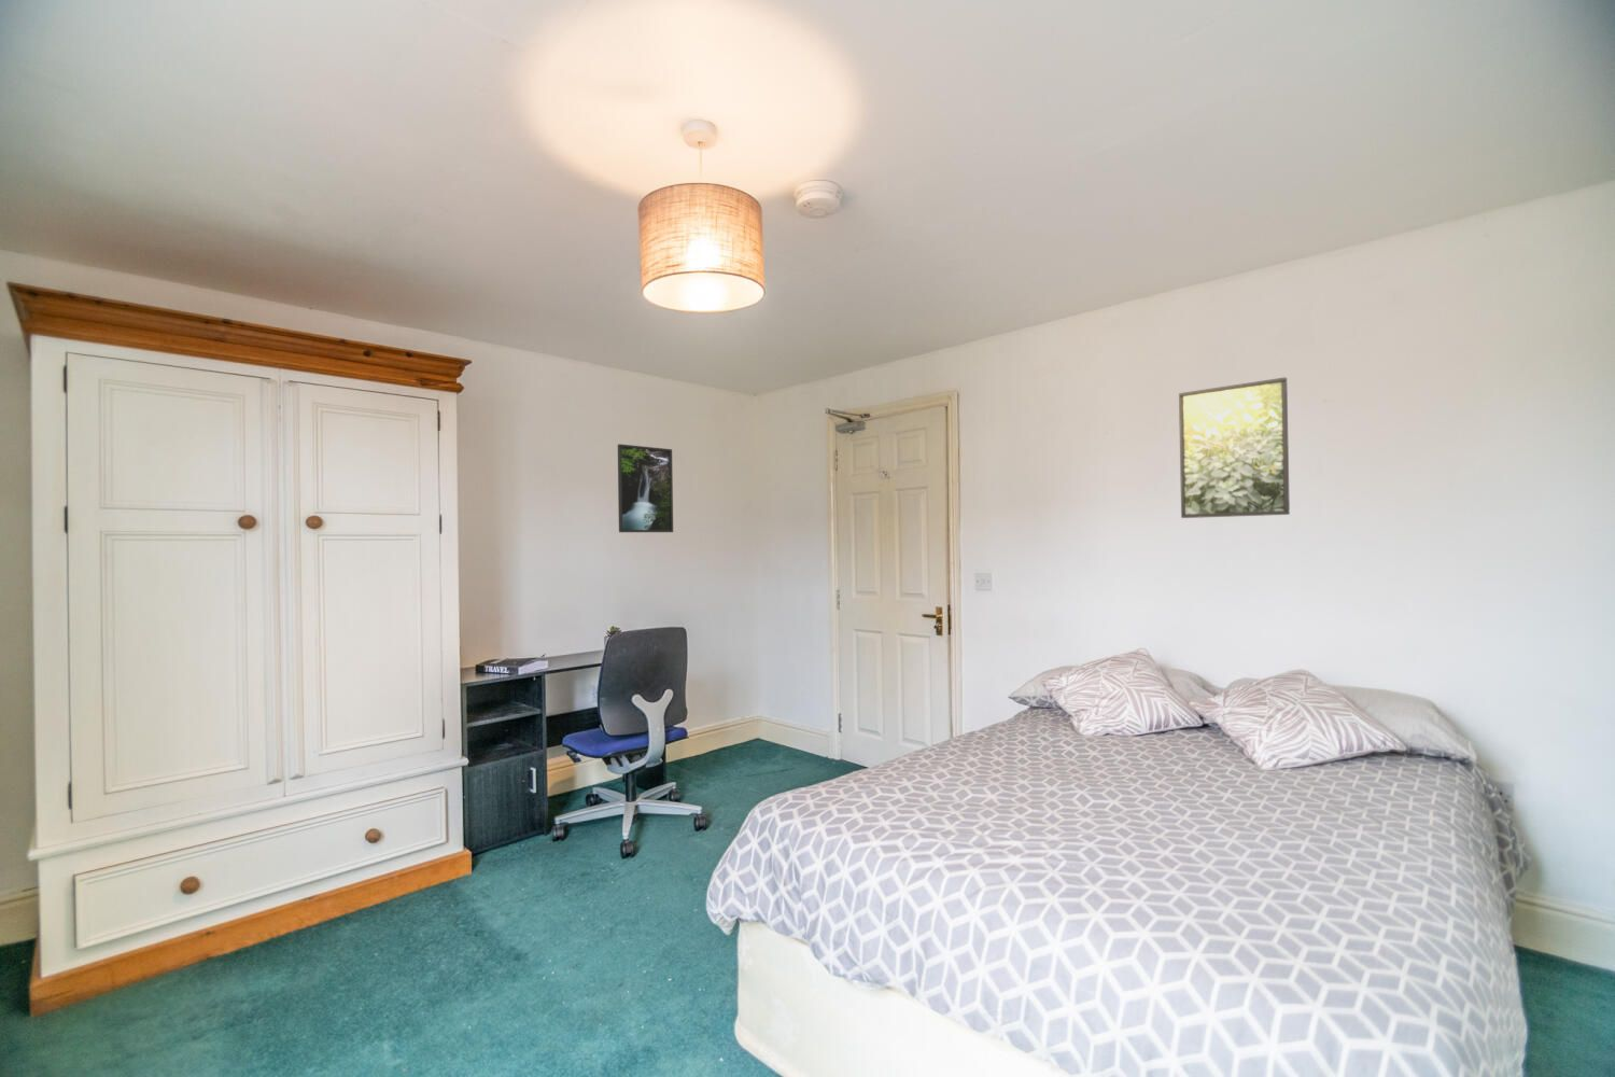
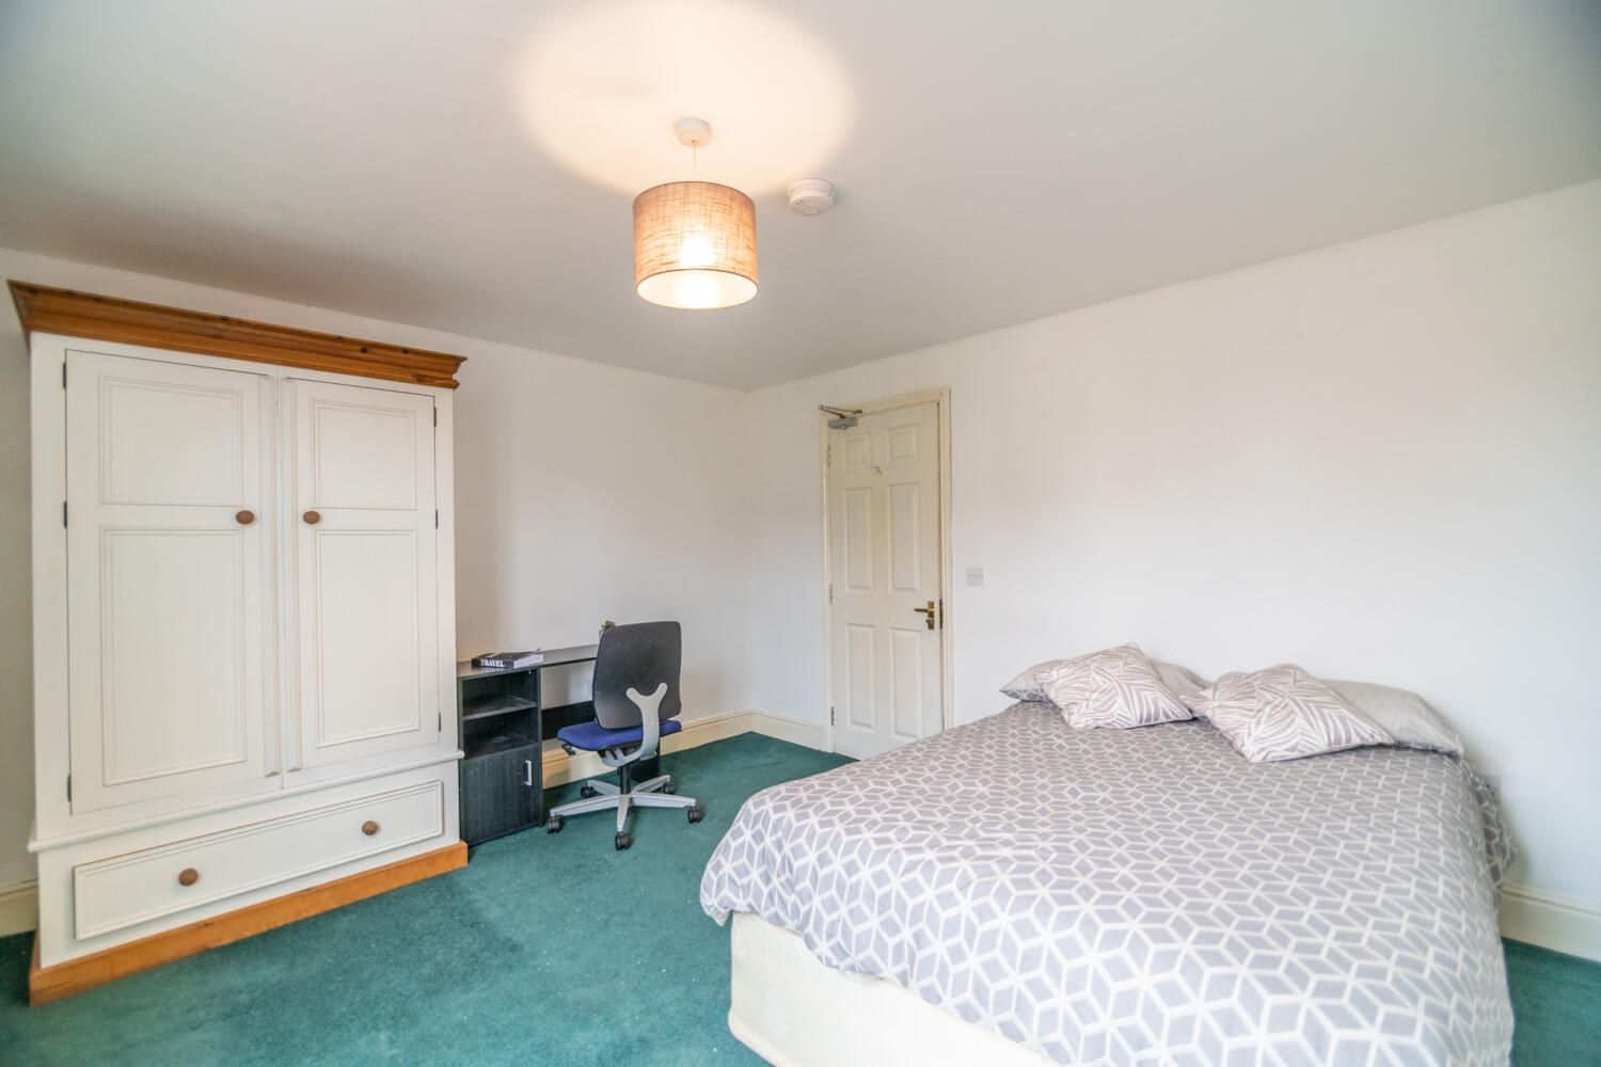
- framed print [616,442,674,534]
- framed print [1178,376,1291,519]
